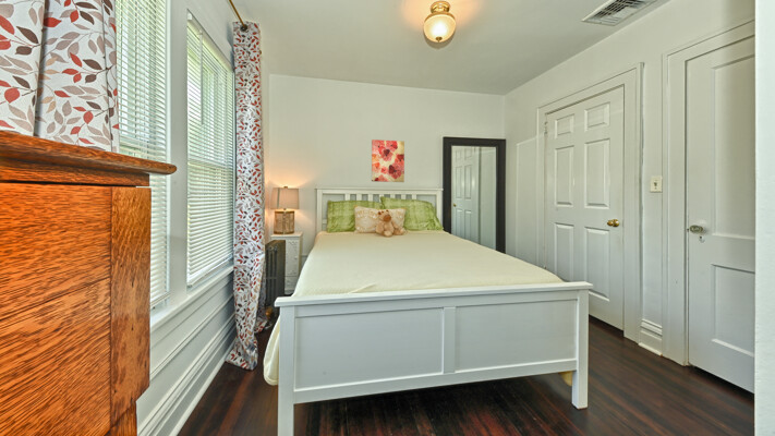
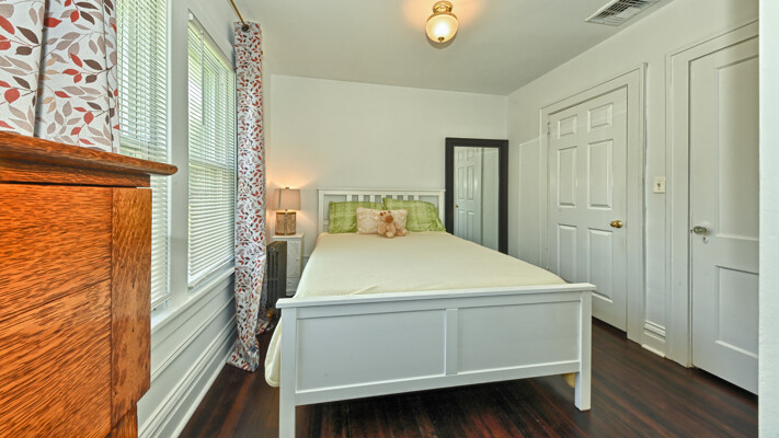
- wall art [371,138,405,183]
